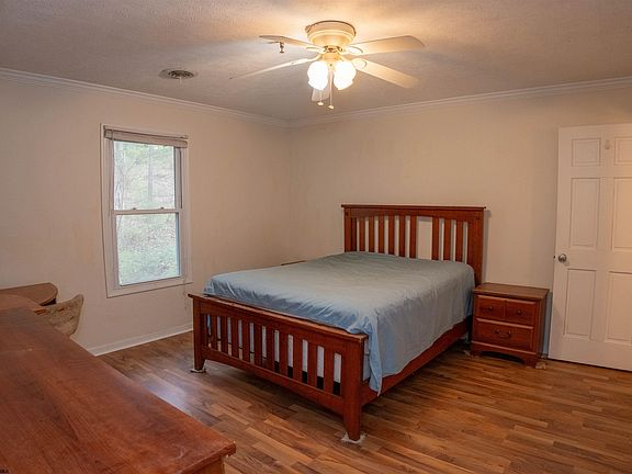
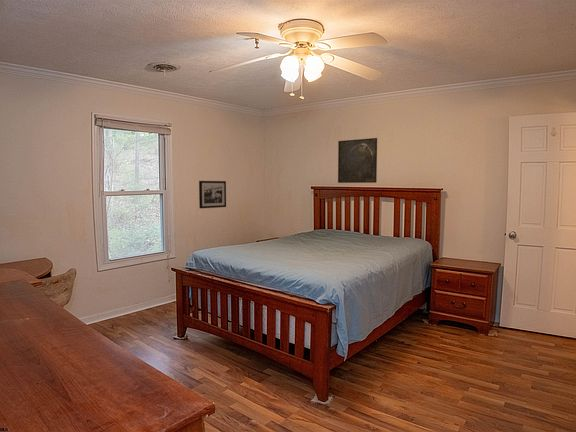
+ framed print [337,137,378,184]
+ picture frame [198,180,227,209]
